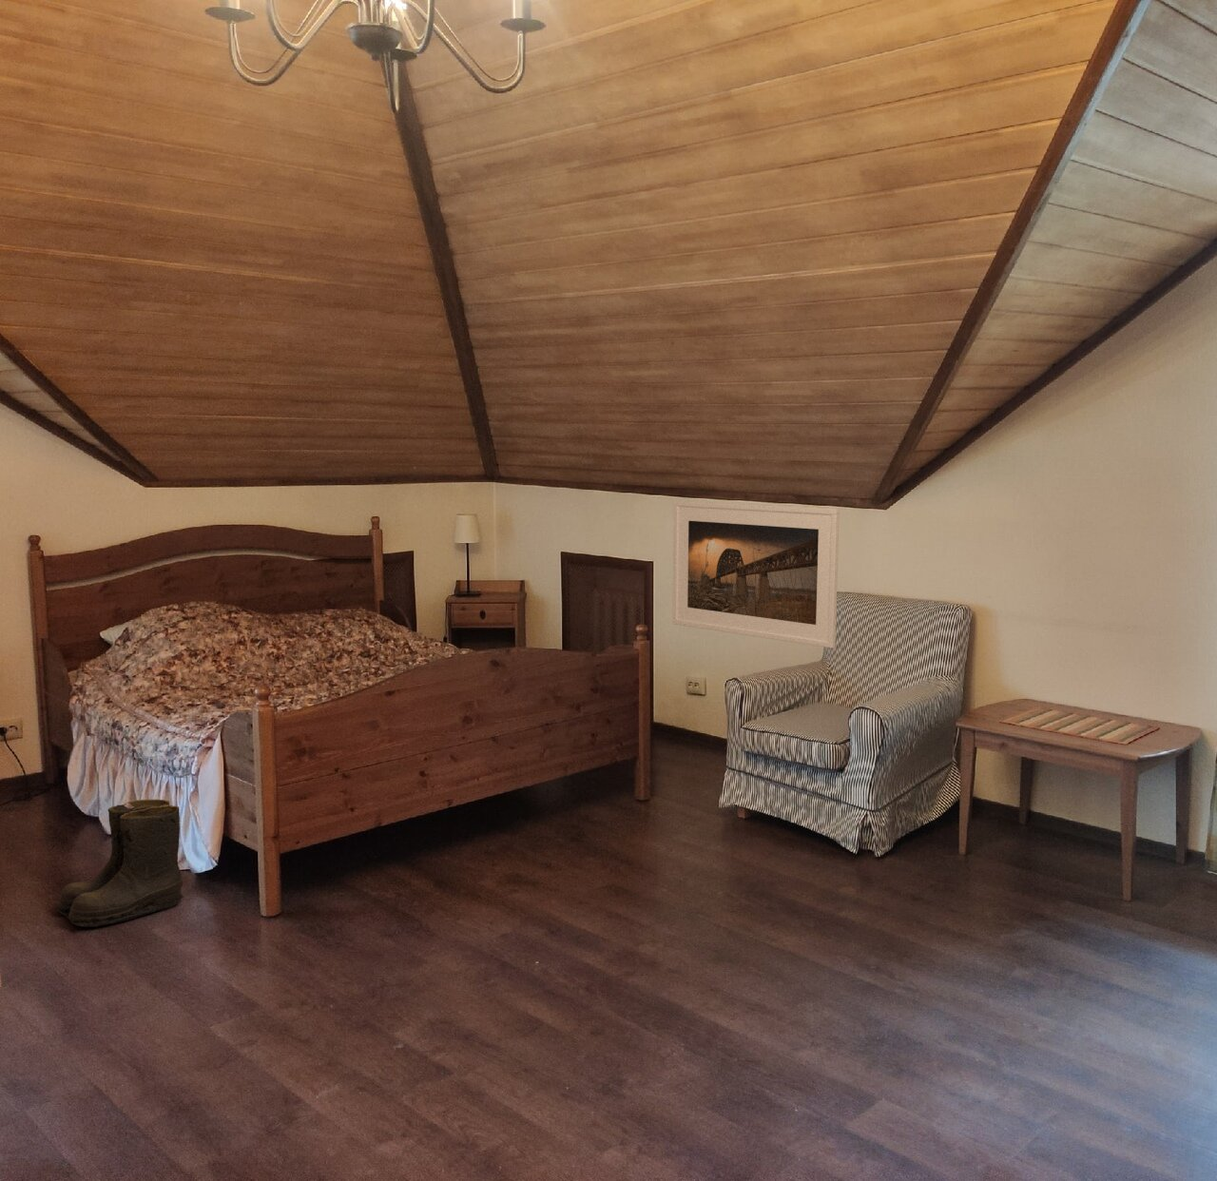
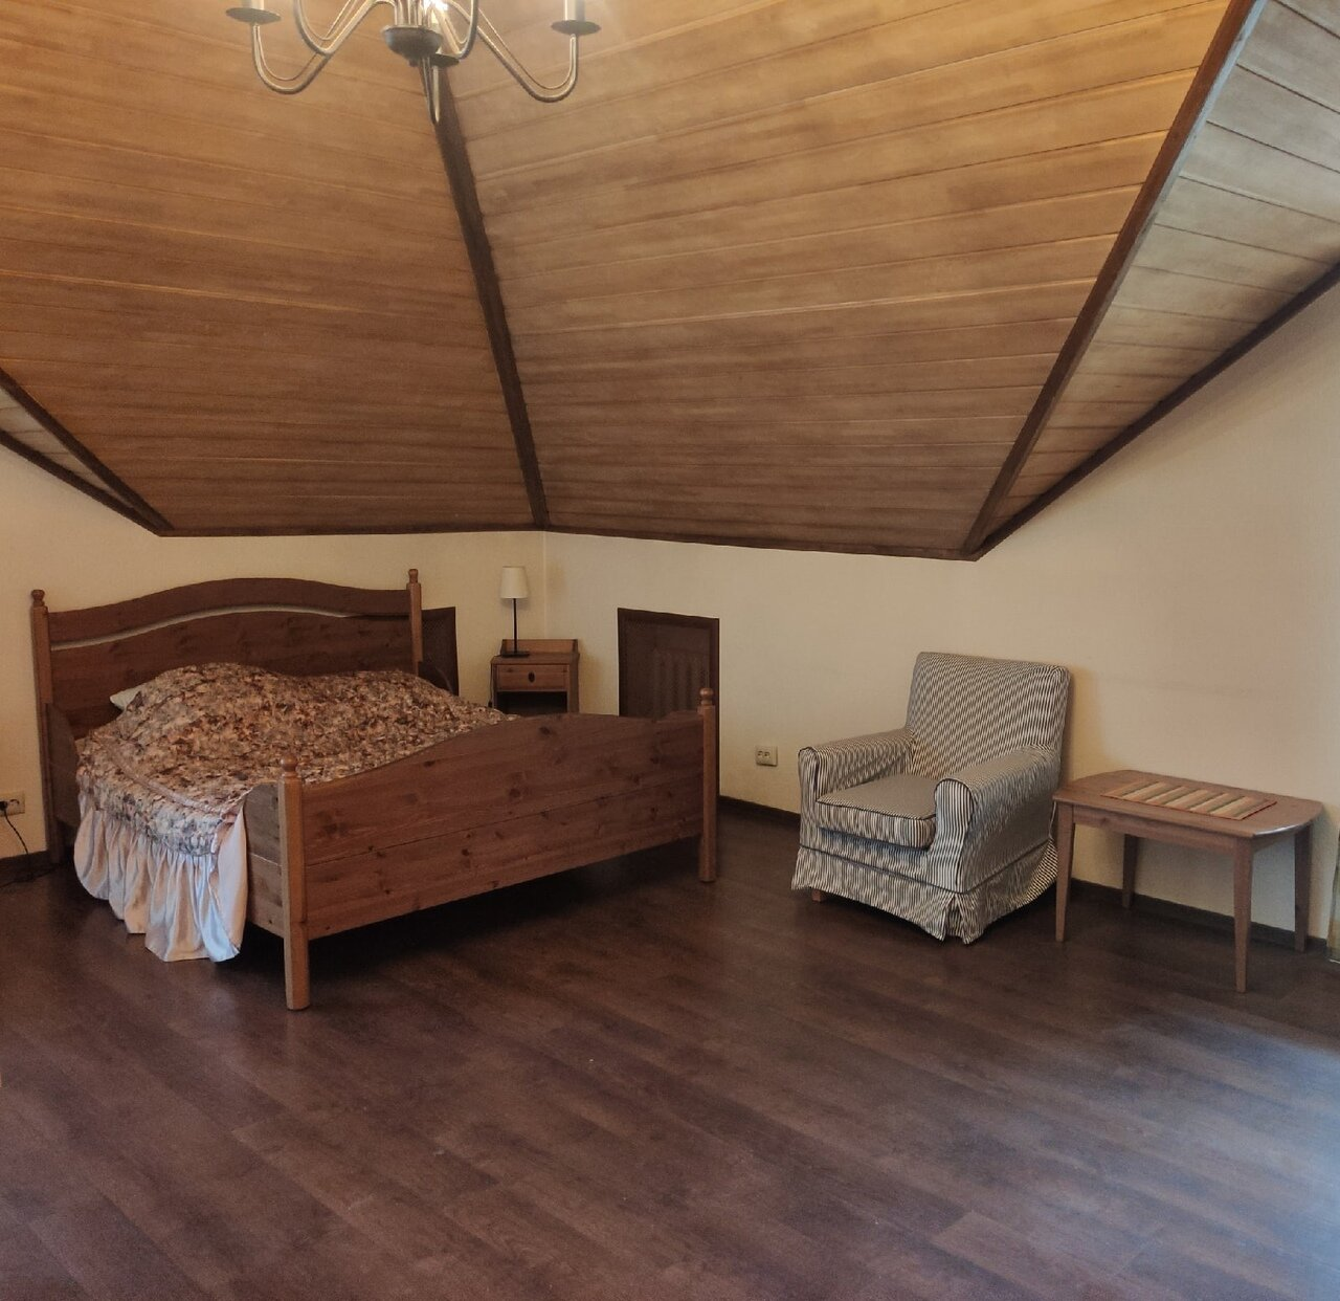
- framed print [673,500,841,650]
- boots [55,799,185,928]
